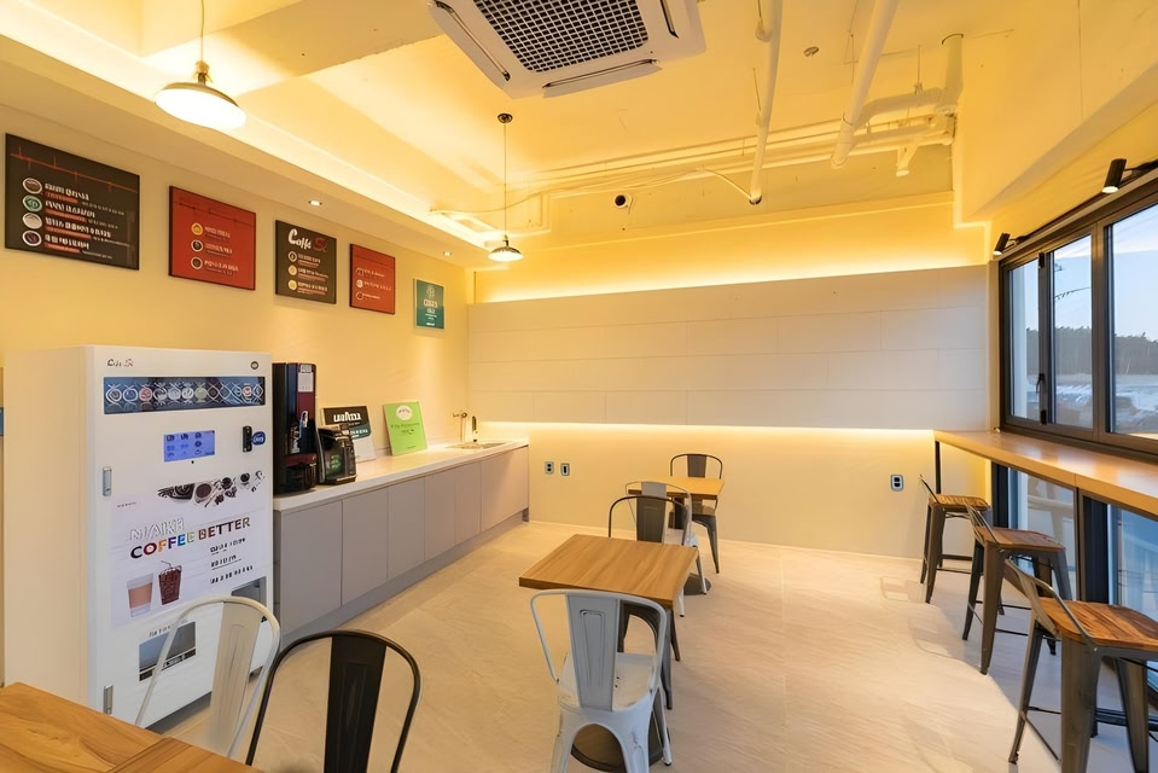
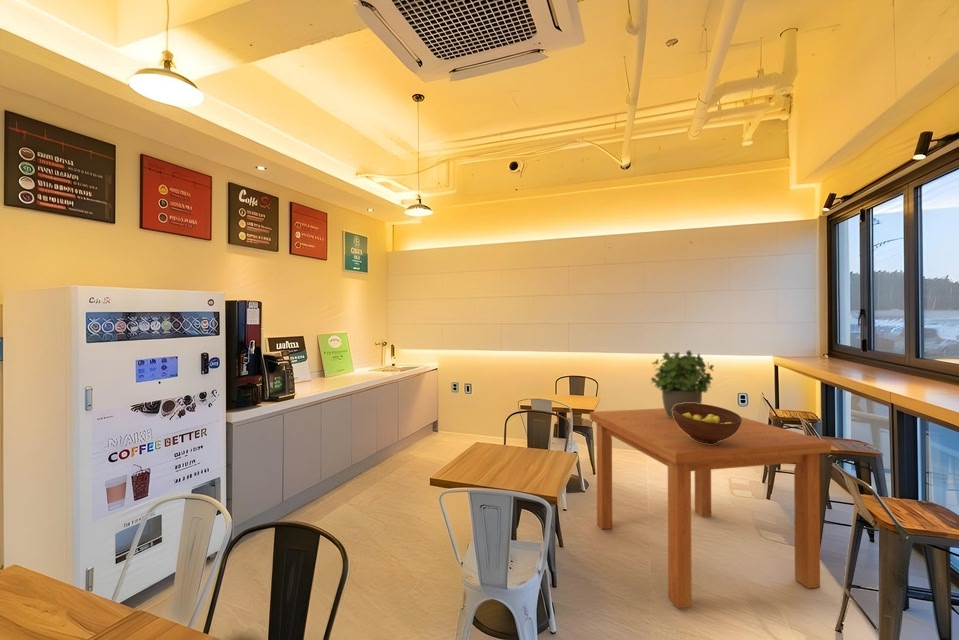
+ potted plant [649,350,715,419]
+ fruit bowl [672,403,742,444]
+ dining table [589,407,832,609]
